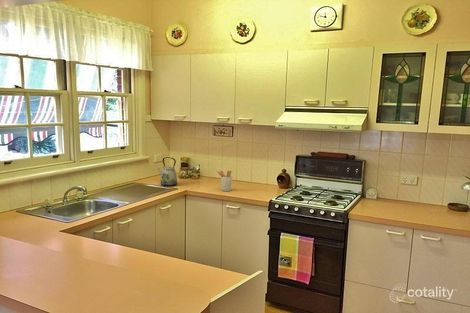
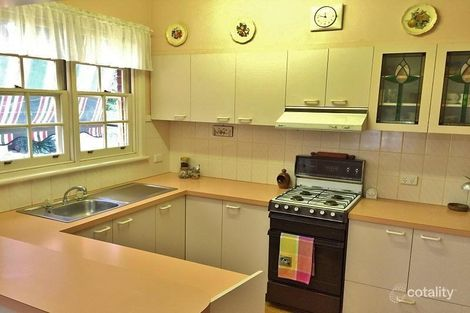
- utensil holder [216,169,233,192]
- kettle [157,156,178,187]
